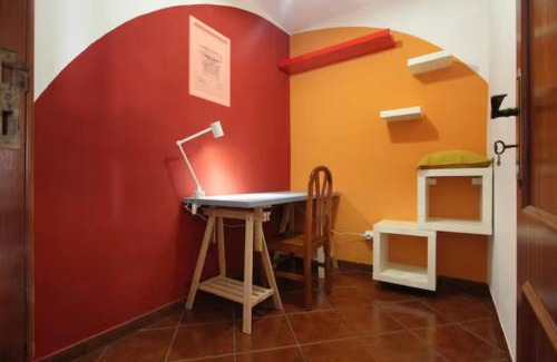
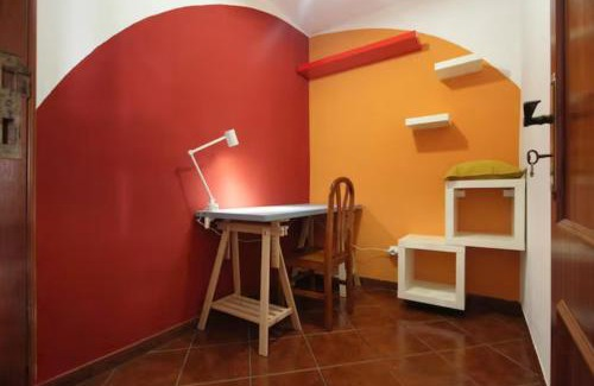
- wall art [188,14,232,108]
